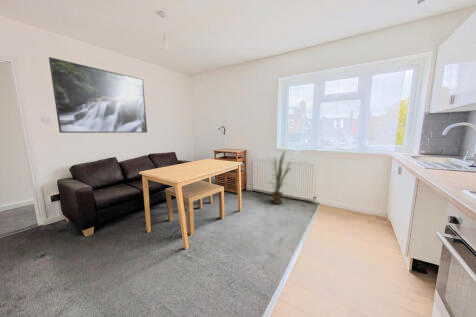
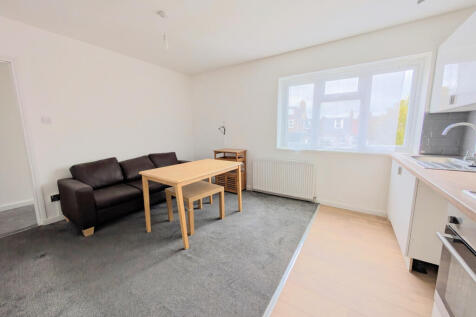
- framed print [48,56,148,134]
- house plant [264,148,292,205]
